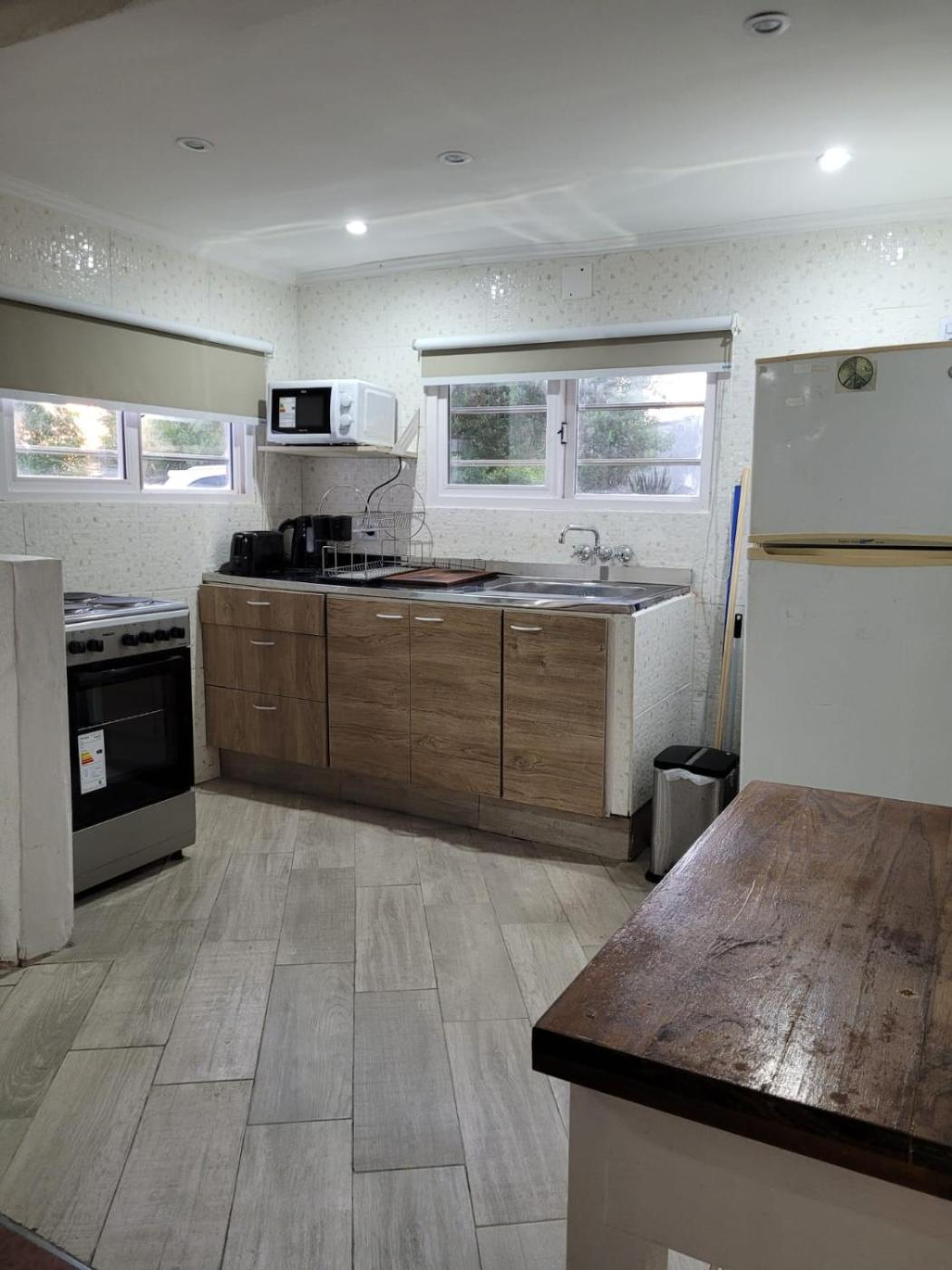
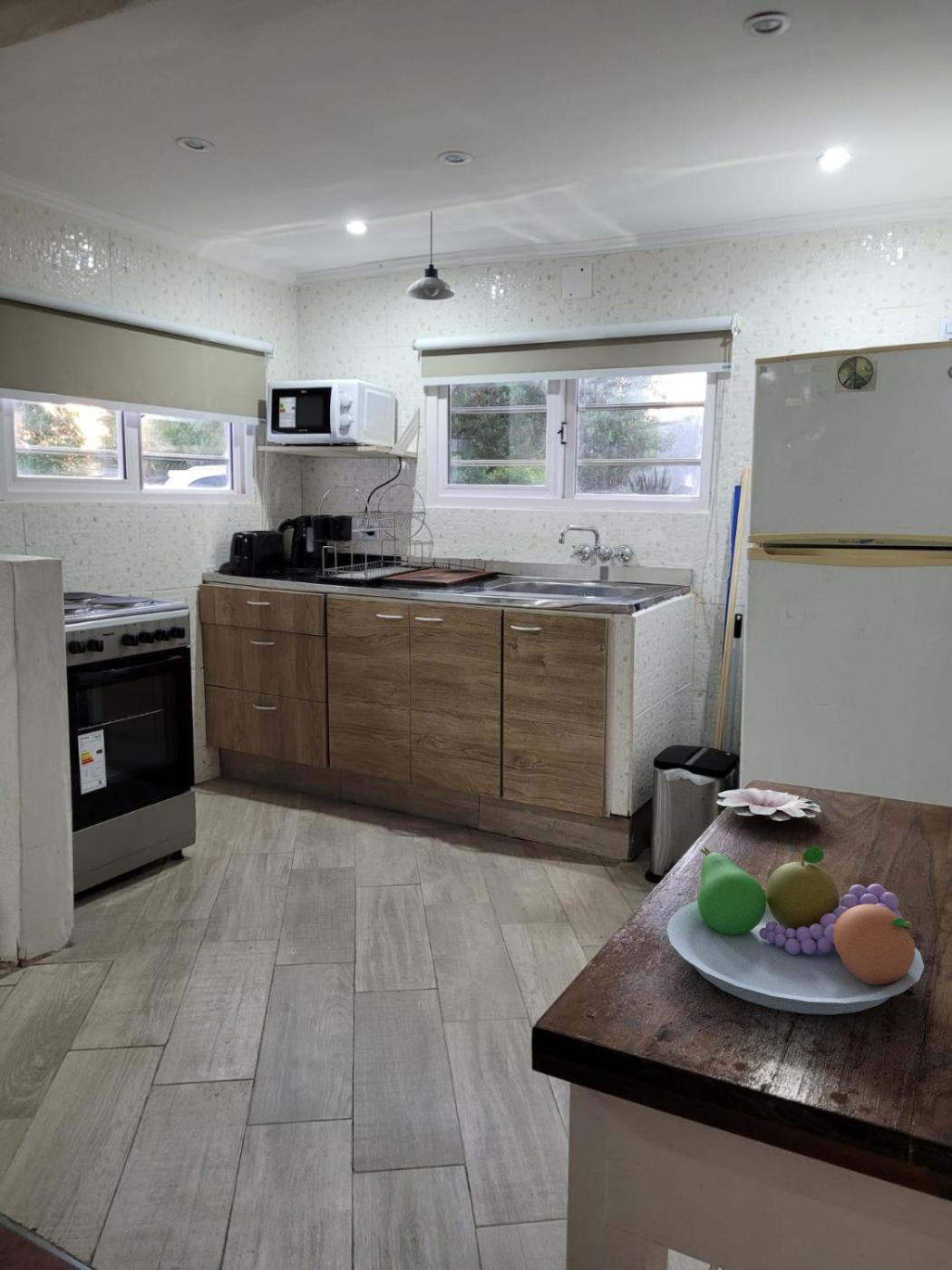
+ pendant light [406,210,456,301]
+ flower [715,787,822,822]
+ fruit bowl [665,845,925,1016]
